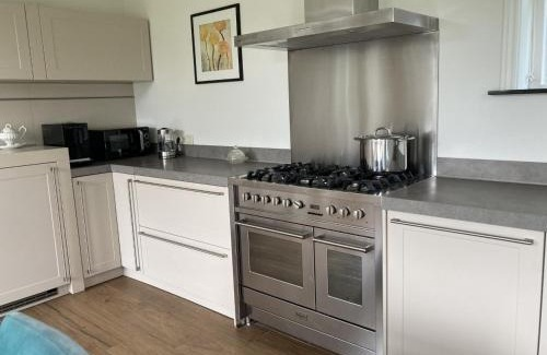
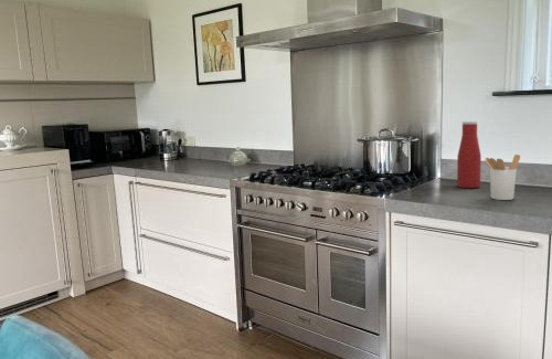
+ utensil holder [484,154,521,201]
+ bottle [456,119,482,189]
